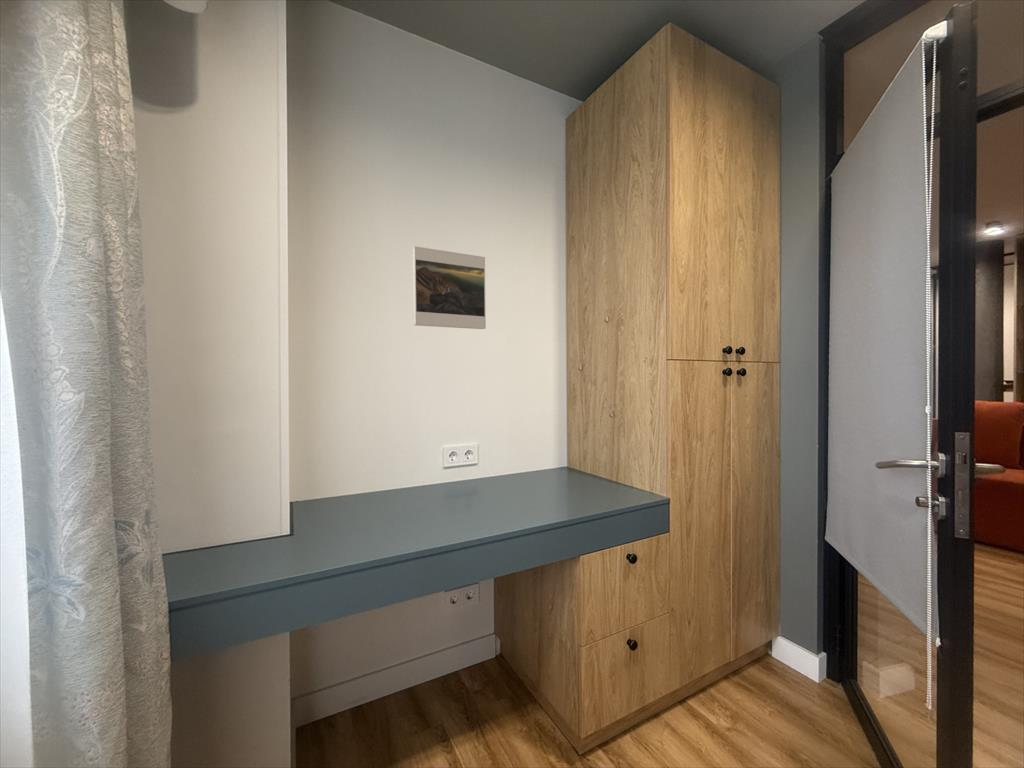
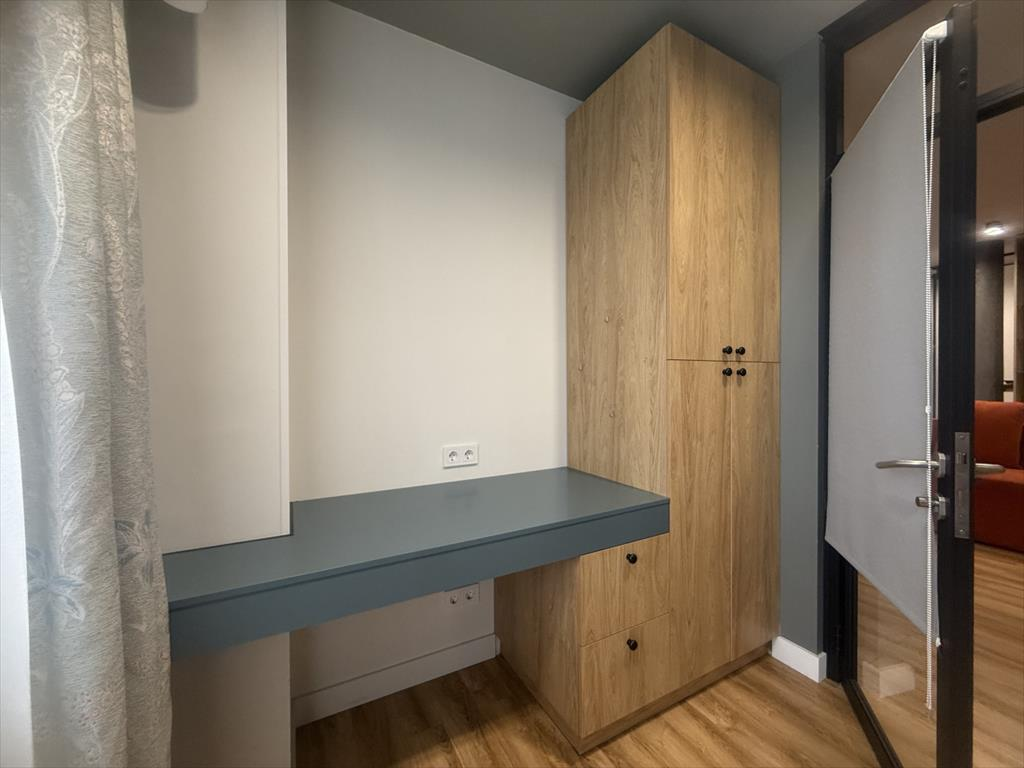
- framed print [411,245,487,330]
